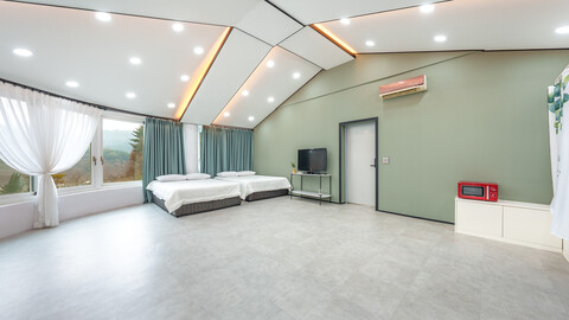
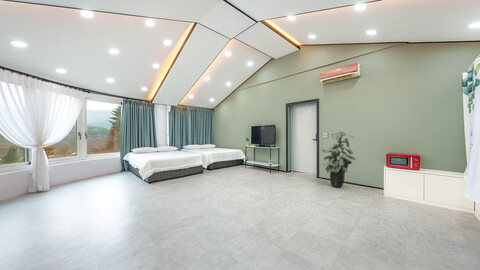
+ indoor plant [321,128,357,188]
